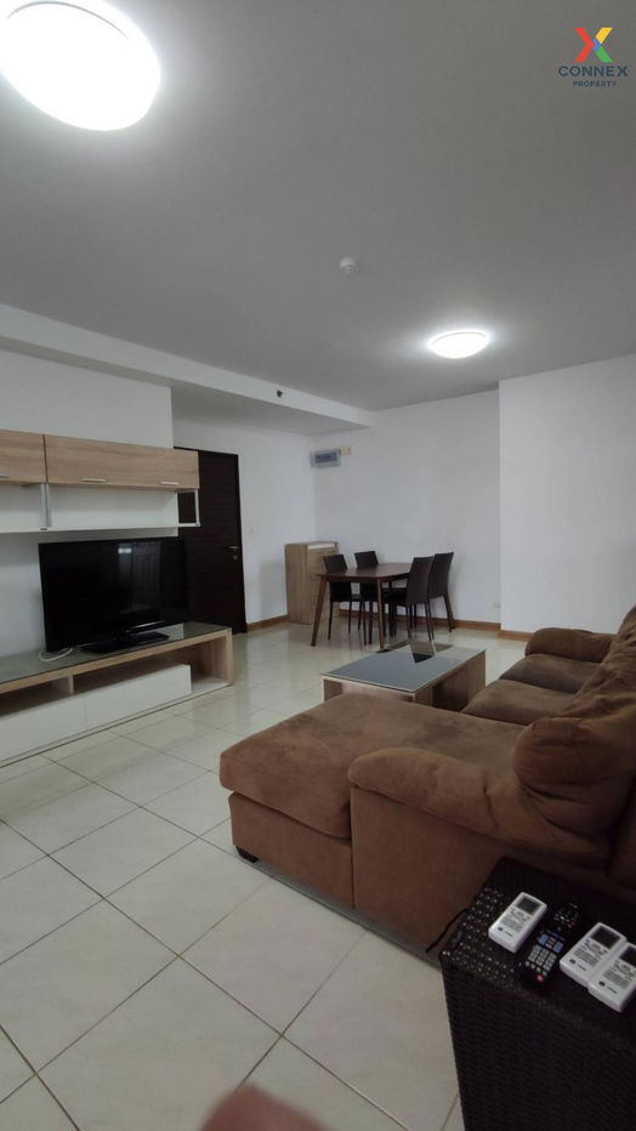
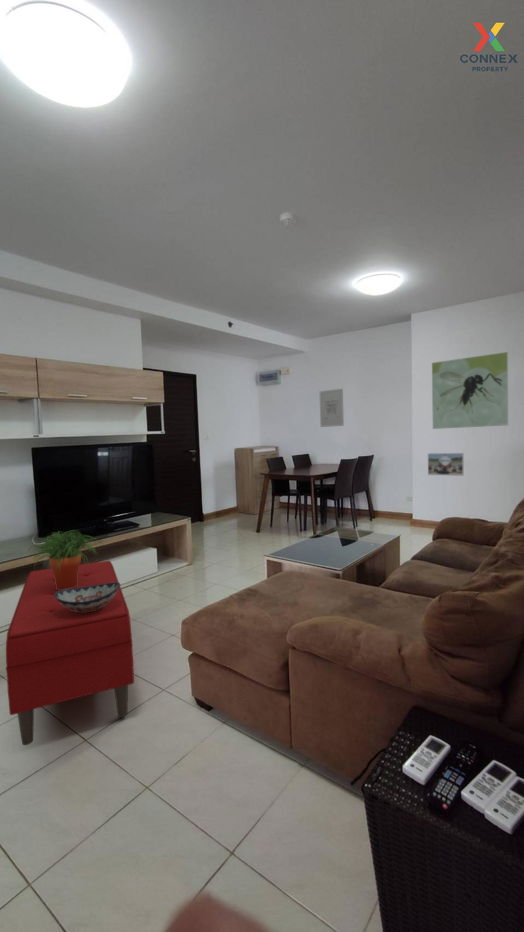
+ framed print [431,351,509,430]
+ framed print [427,452,465,477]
+ bench [5,560,135,746]
+ decorative bowl [54,582,121,613]
+ potted plant [28,529,100,590]
+ wall art [319,388,345,428]
